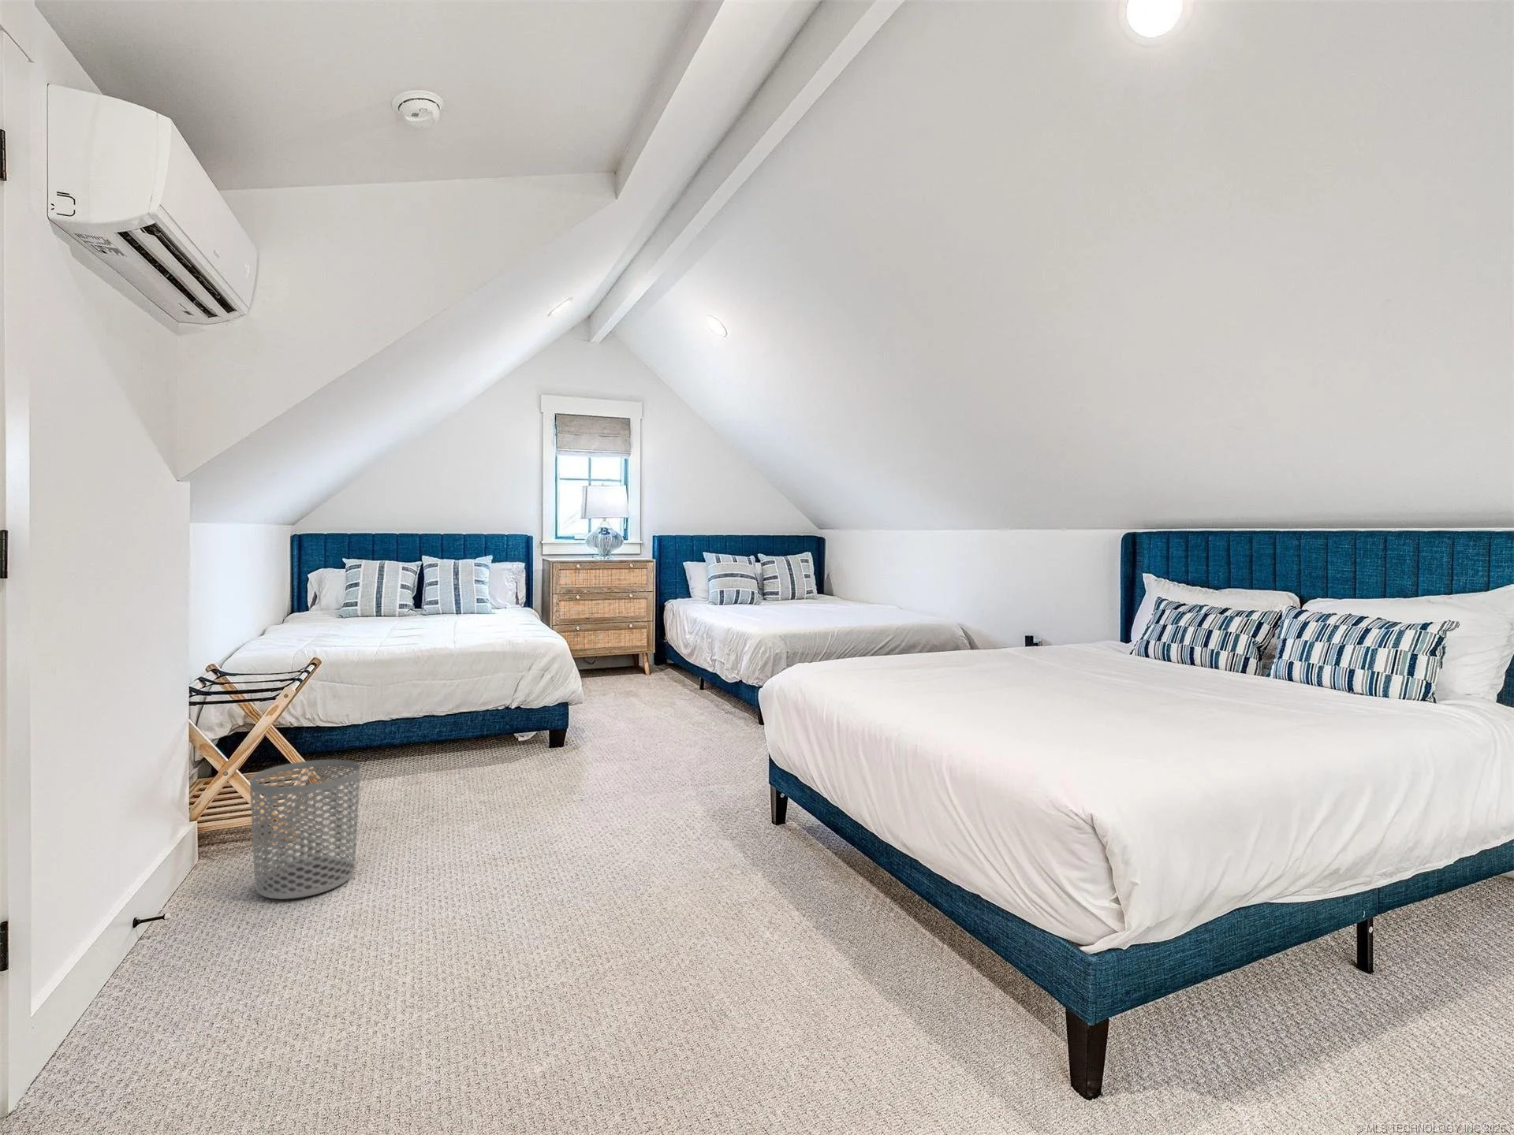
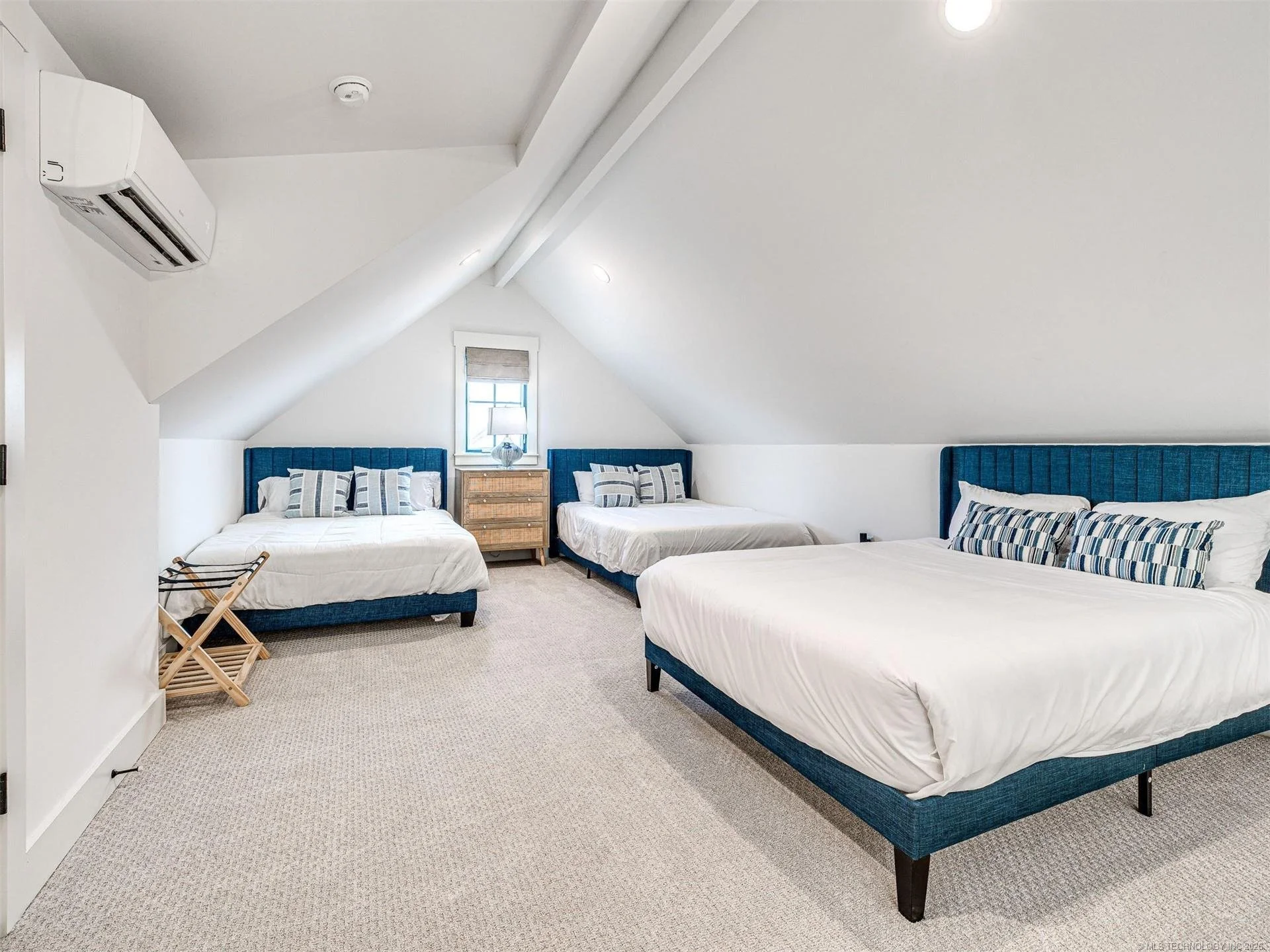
- waste bin [249,759,361,900]
